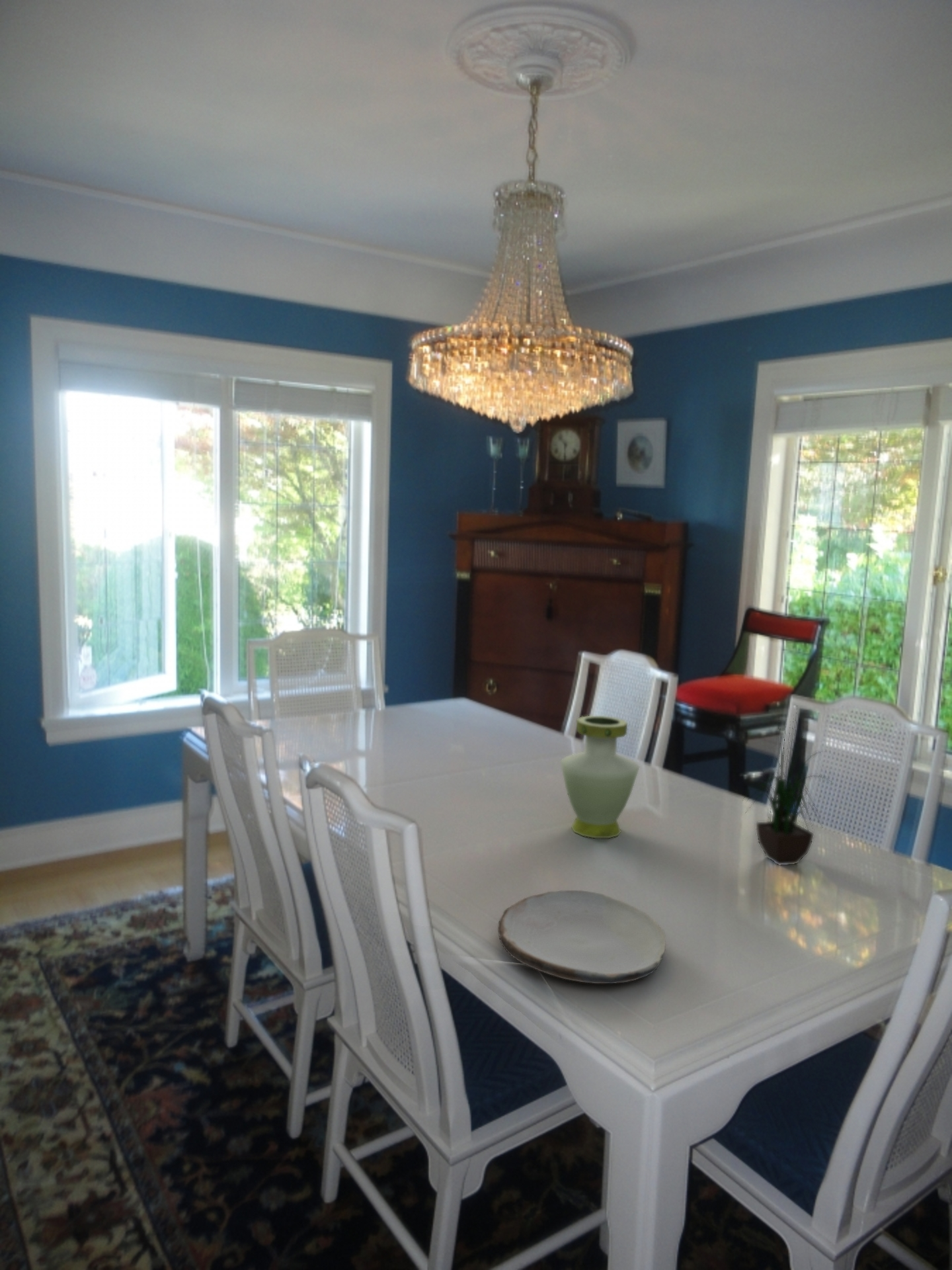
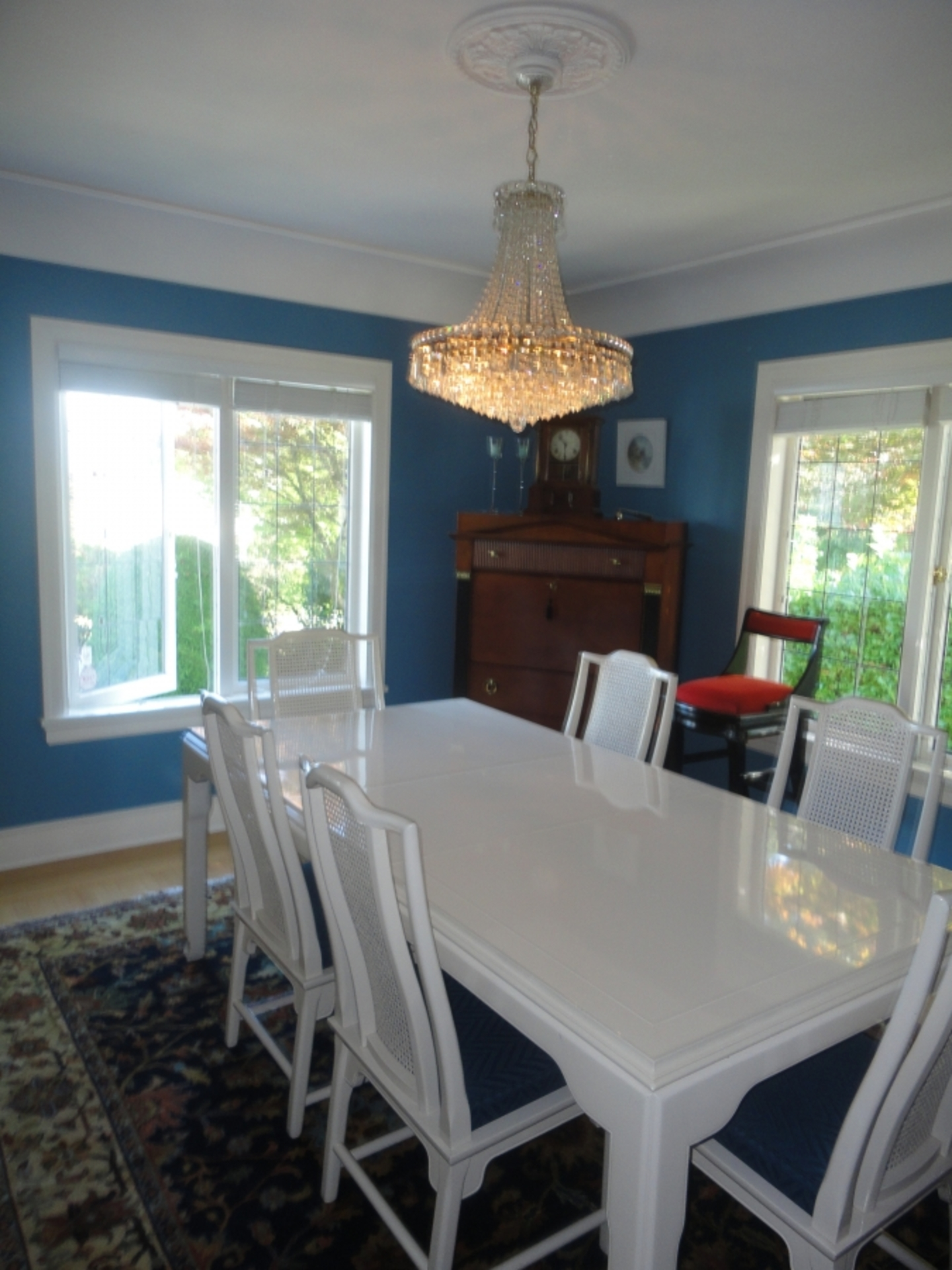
- plate [497,890,666,984]
- vase [560,715,641,839]
- potted plant [742,706,836,866]
